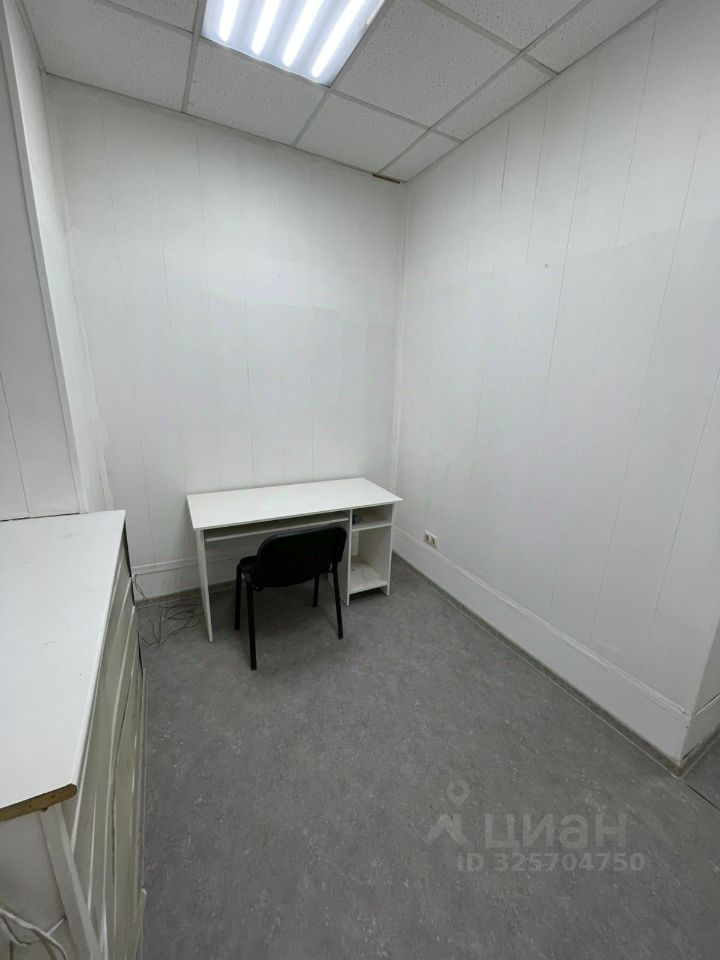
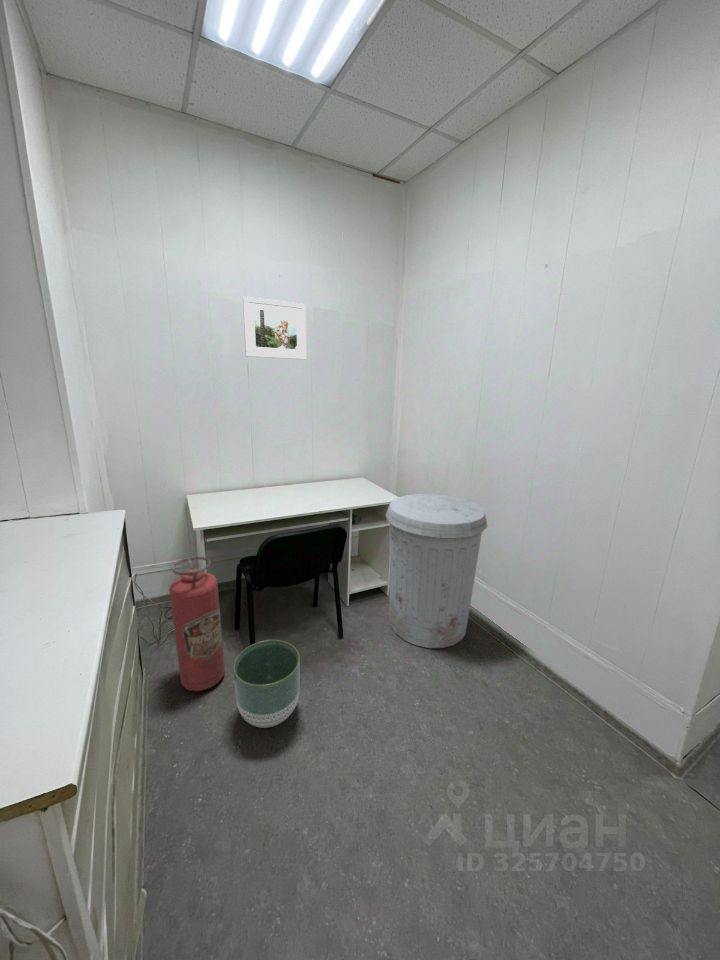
+ planter [233,639,301,729]
+ trash can [385,493,488,649]
+ fire extinguisher [168,555,226,692]
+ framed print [242,296,307,361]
